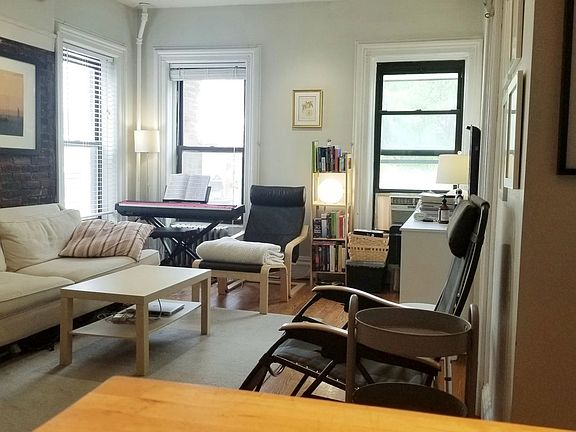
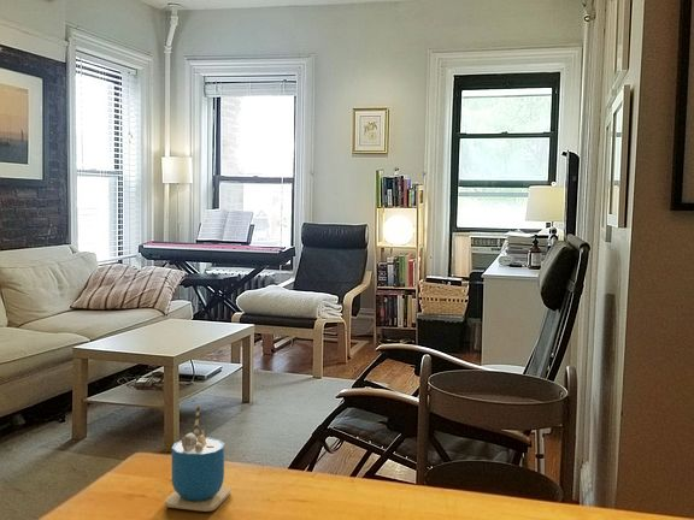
+ cup [164,403,231,513]
